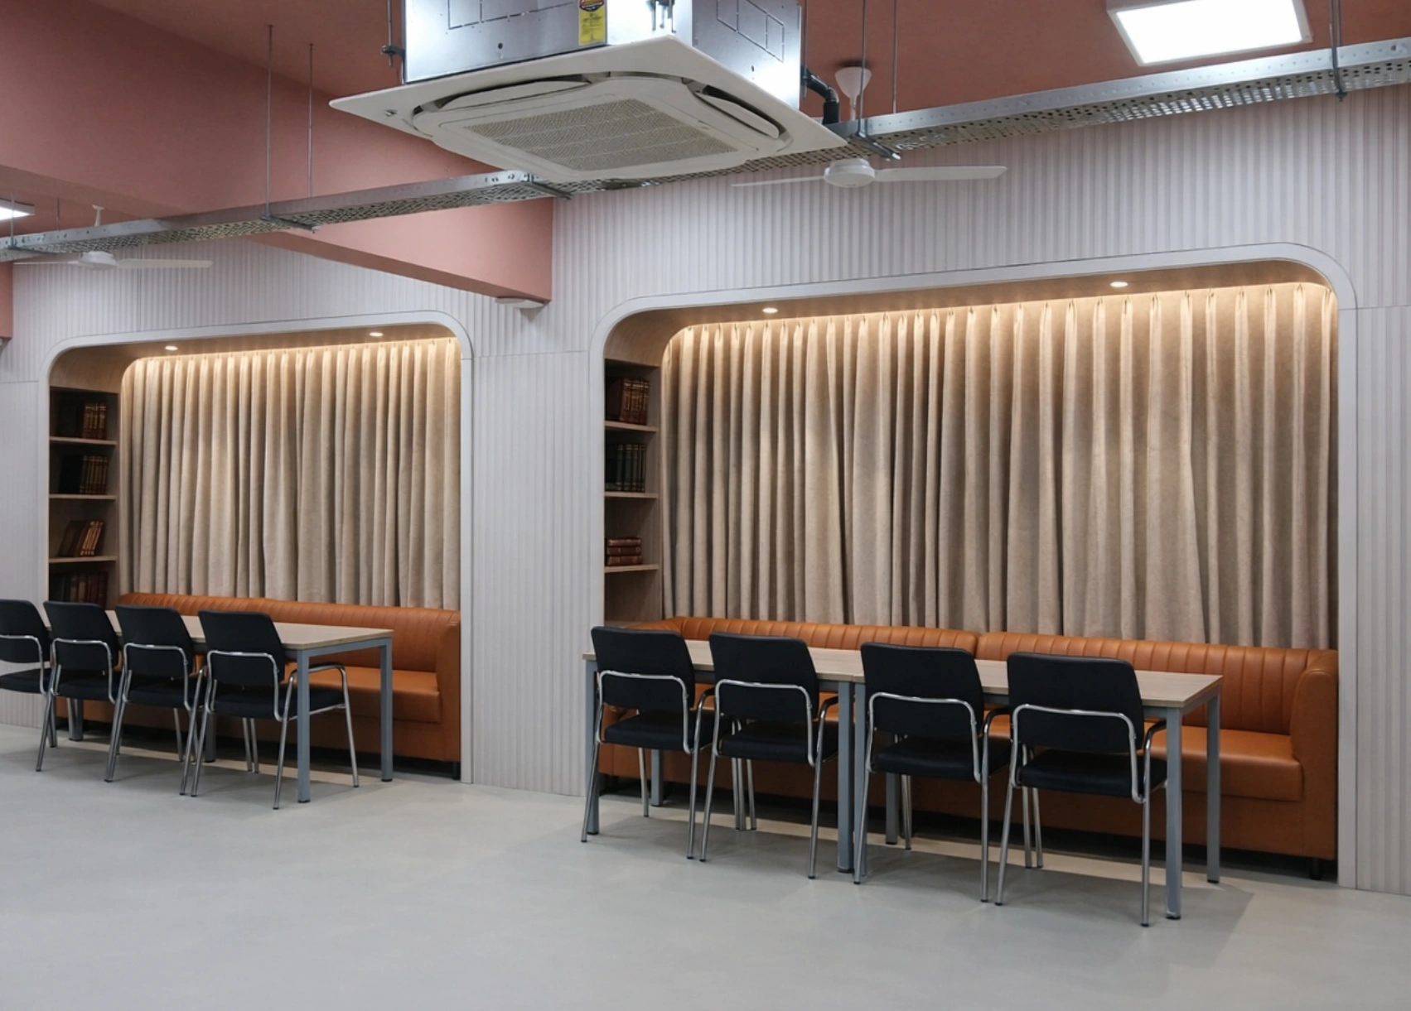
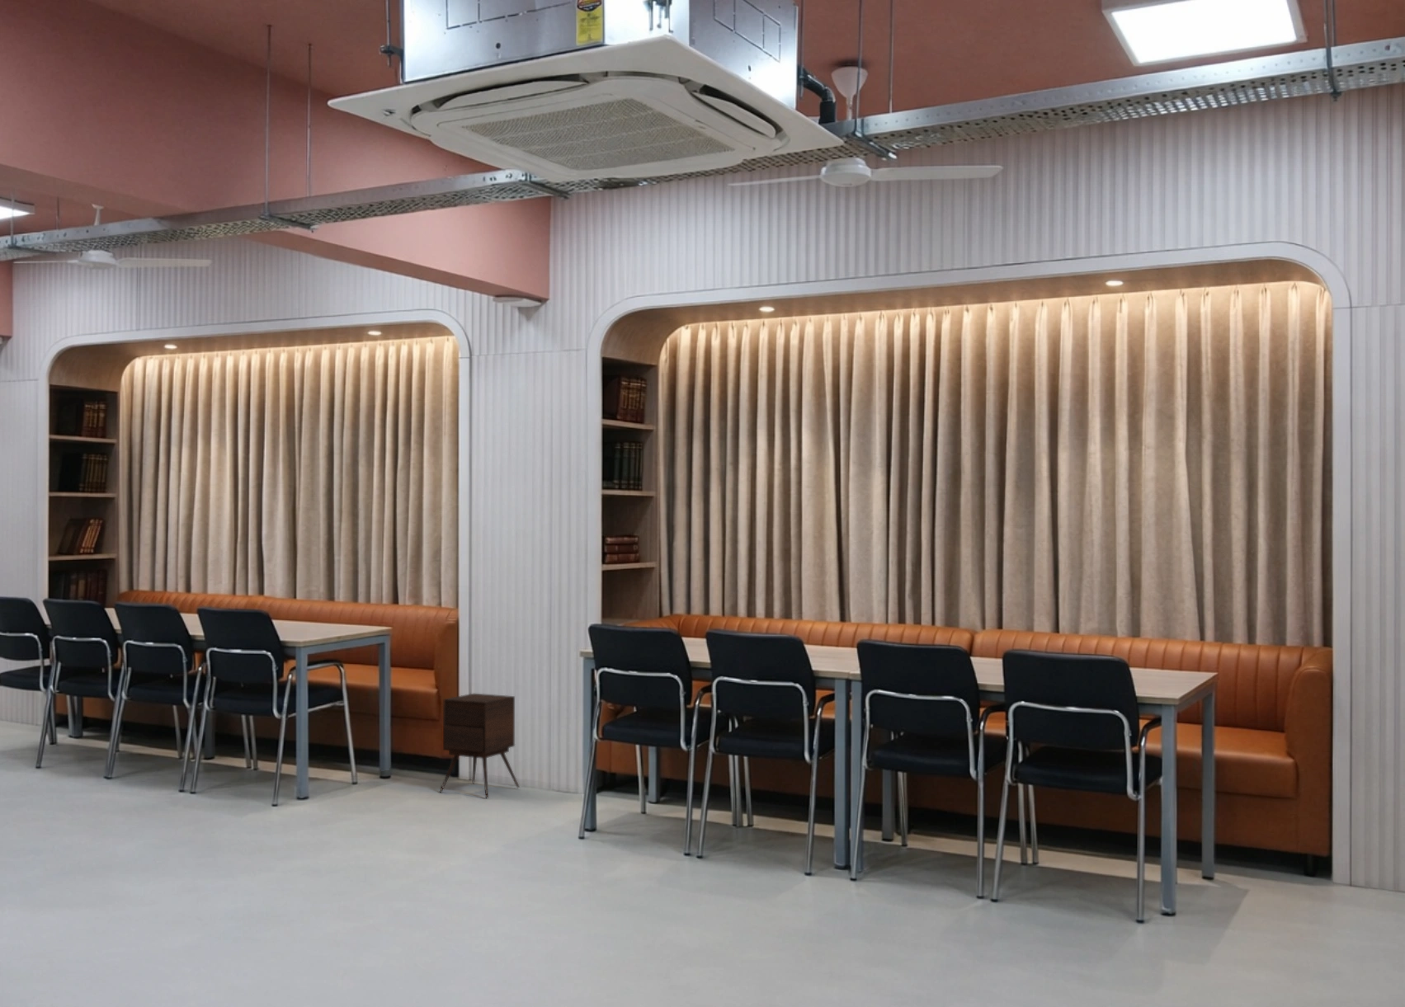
+ side table [438,693,520,799]
